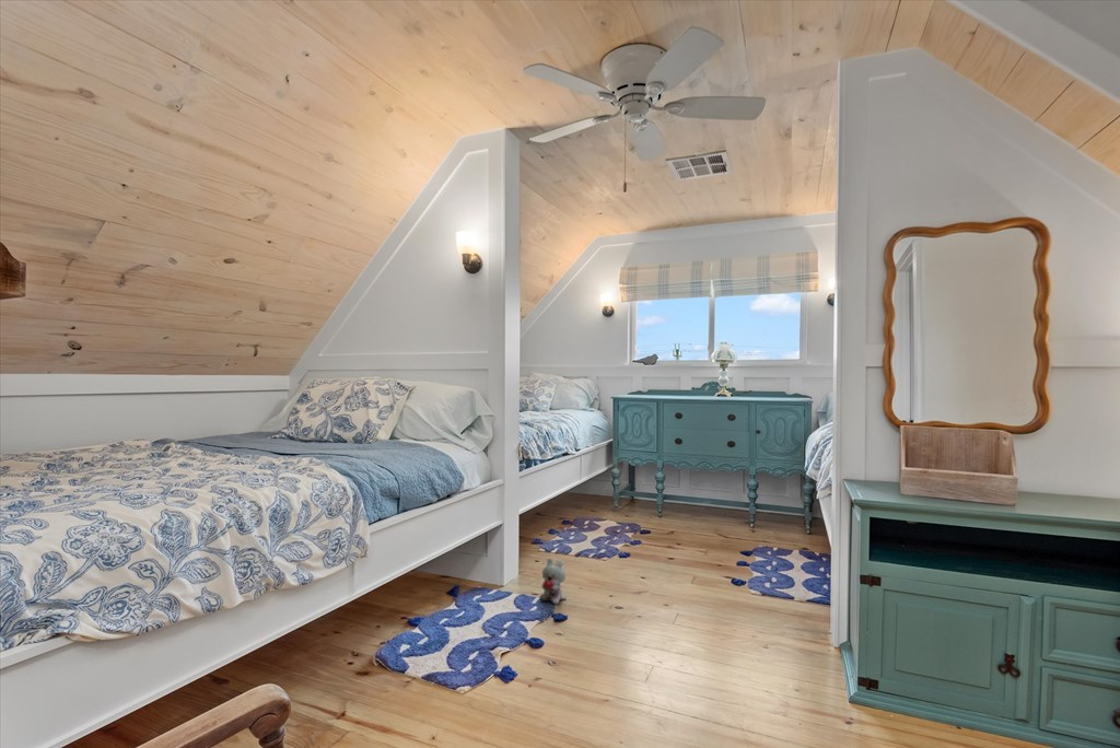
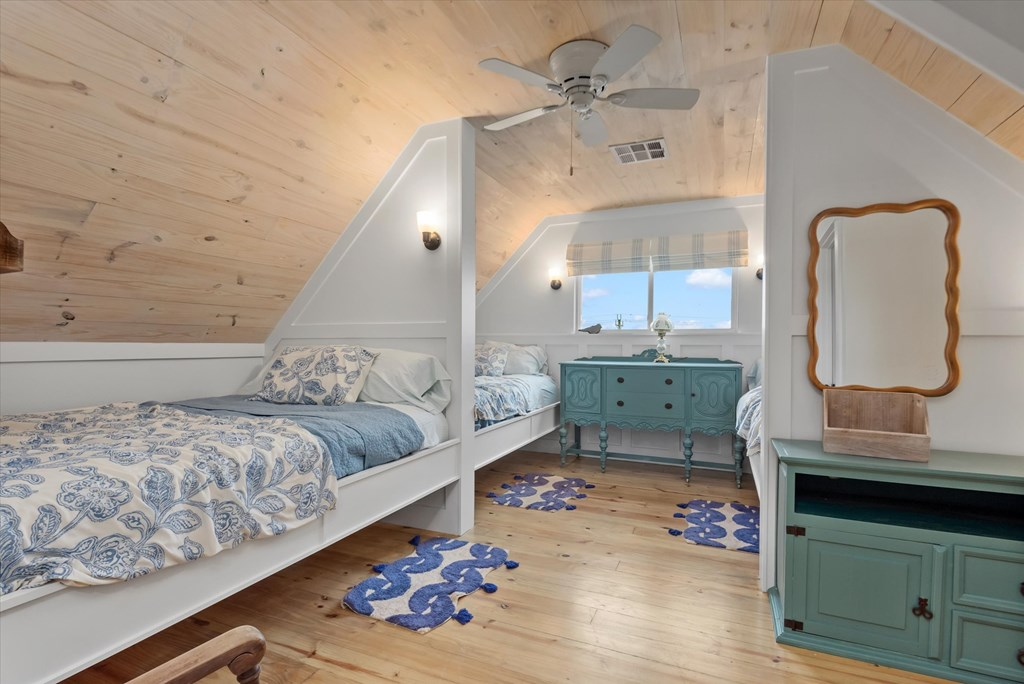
- plush toy [538,557,567,606]
